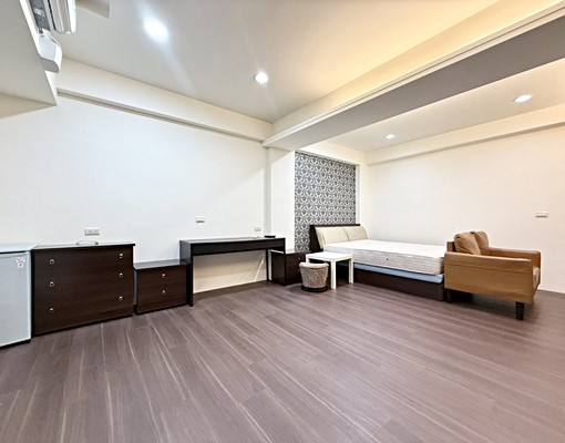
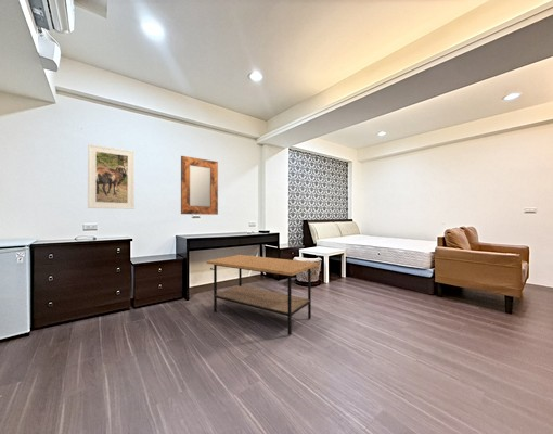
+ coffee table [206,254,319,336]
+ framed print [87,143,136,210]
+ home mirror [180,155,219,216]
